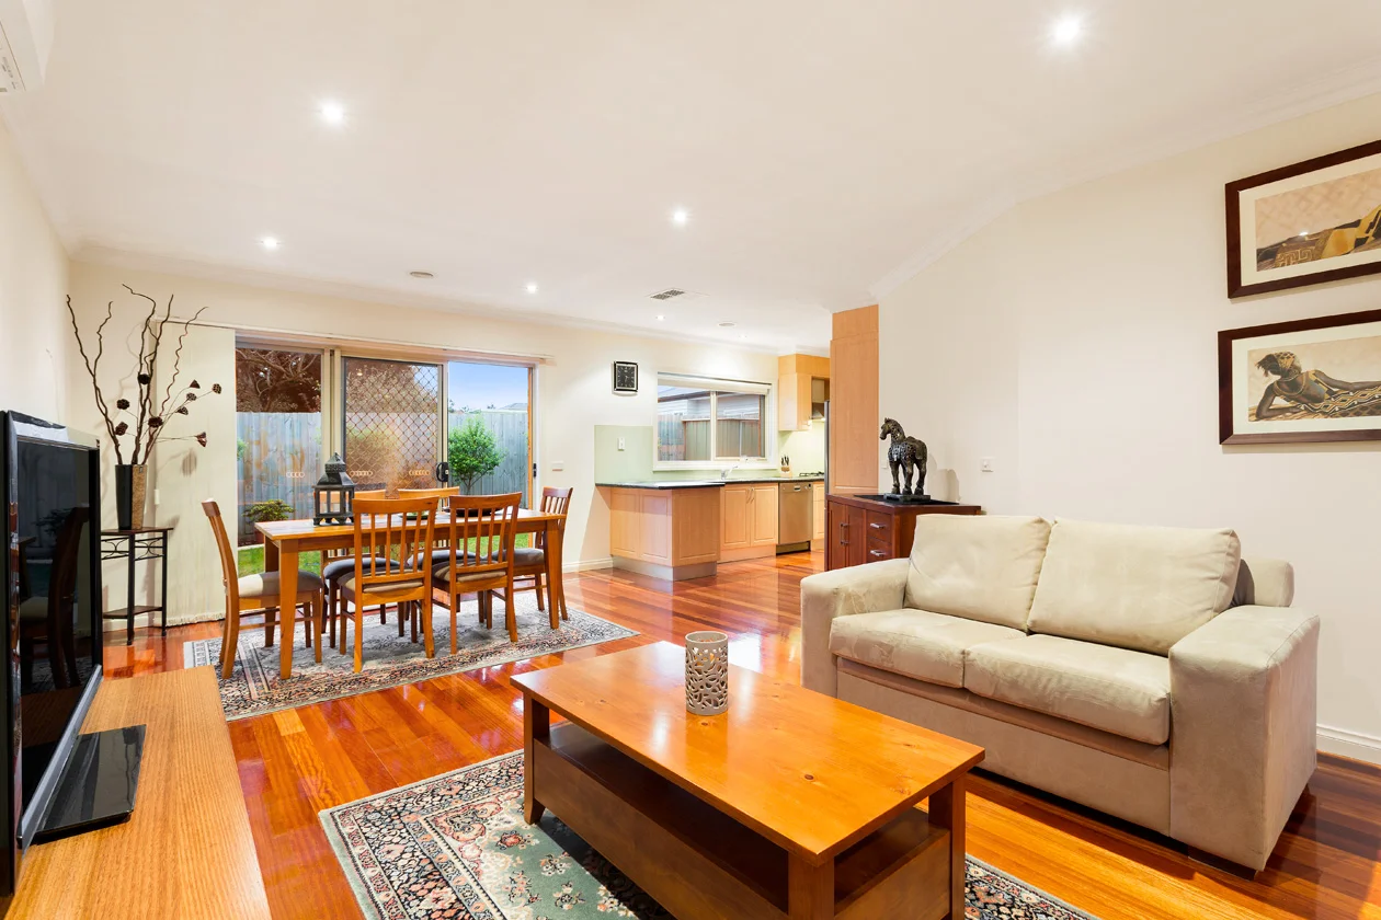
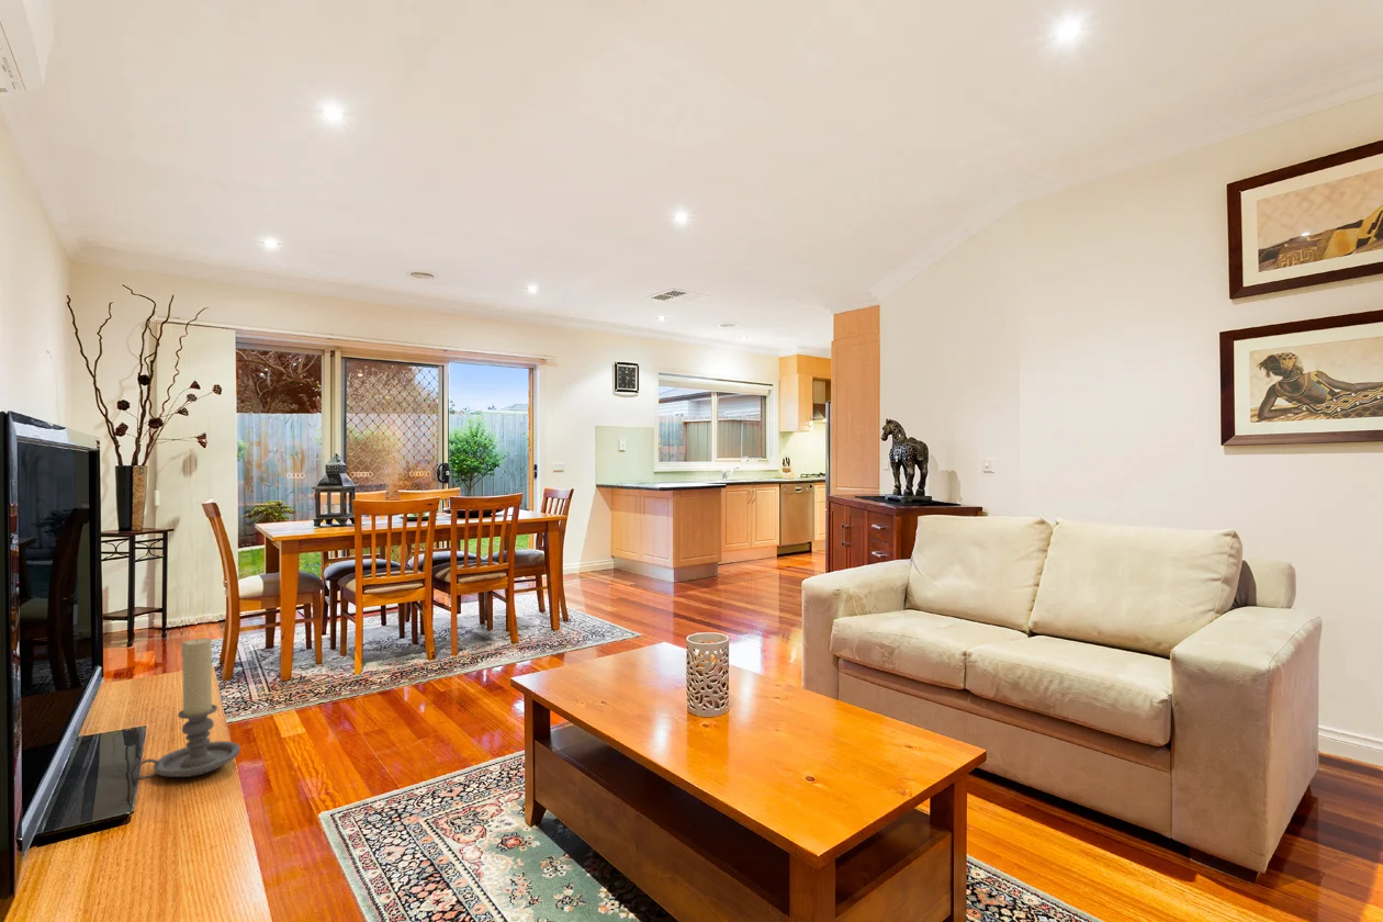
+ candle holder [133,637,241,780]
